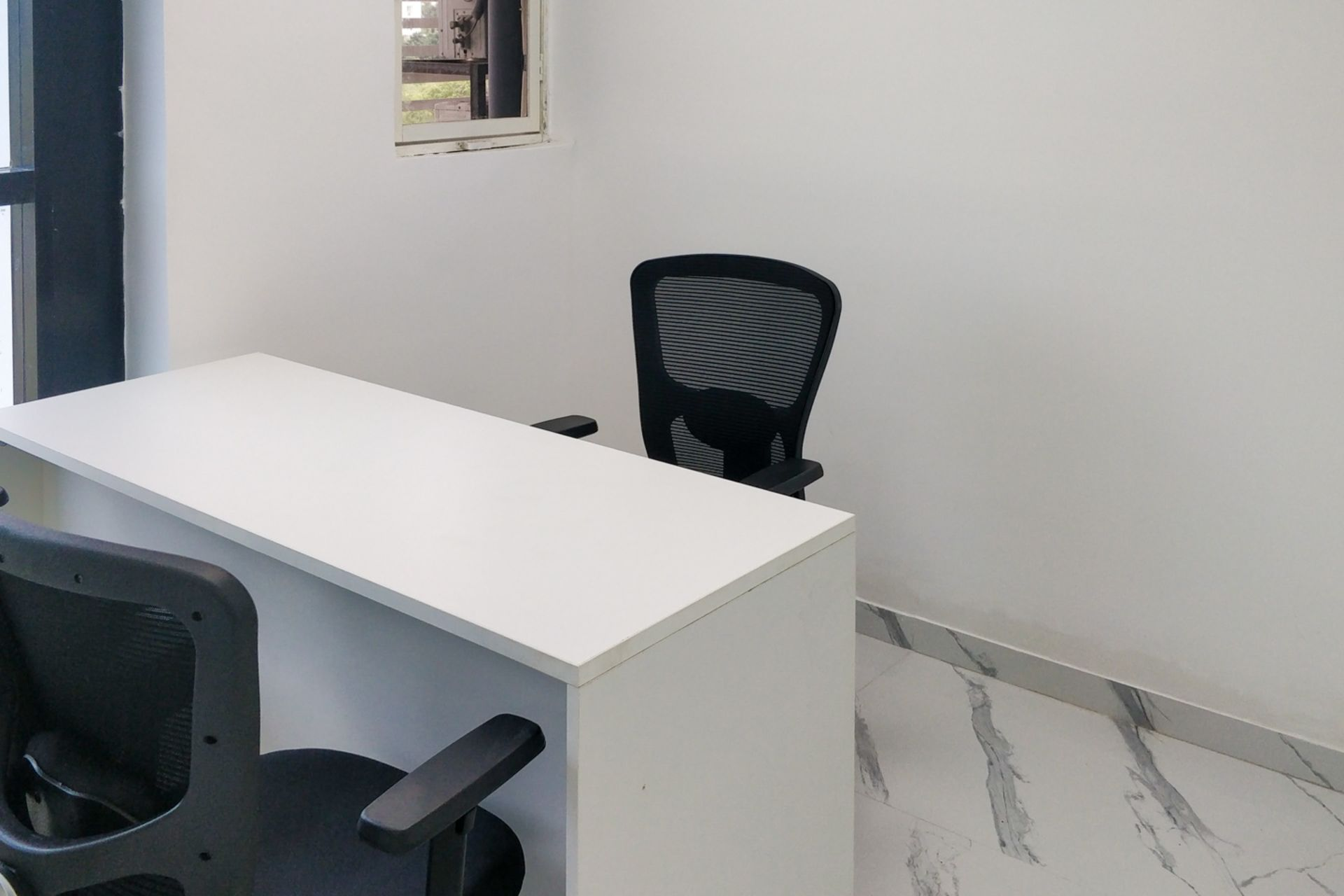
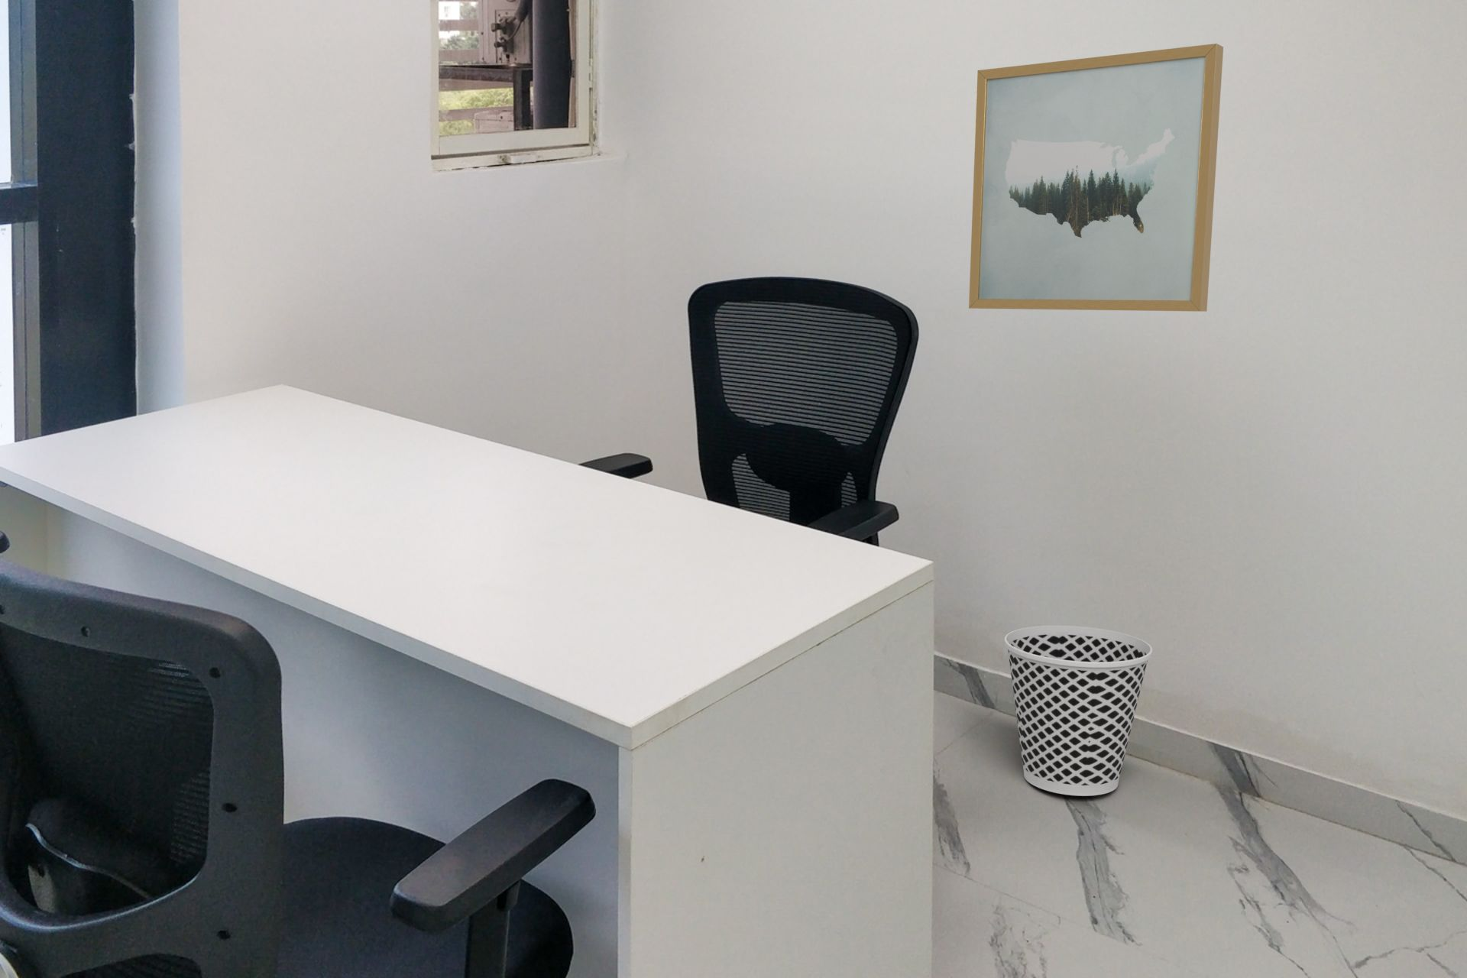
+ wall art [968,43,1224,312]
+ wastebasket [1003,625,1153,797]
